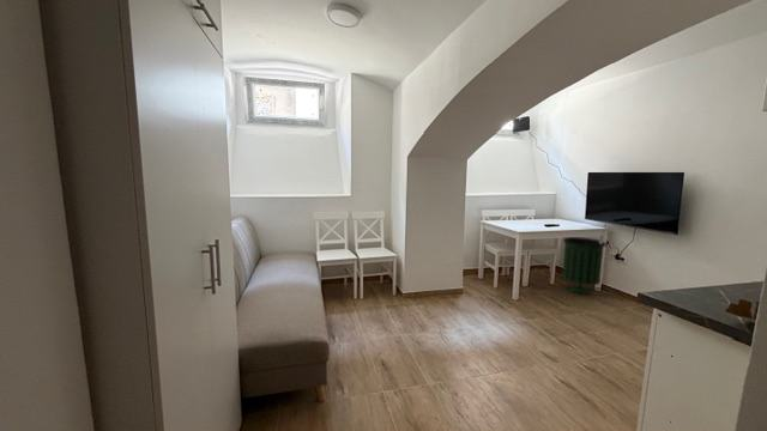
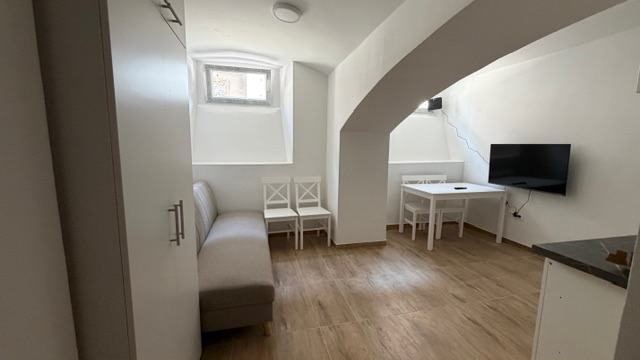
- trash can [561,236,608,296]
